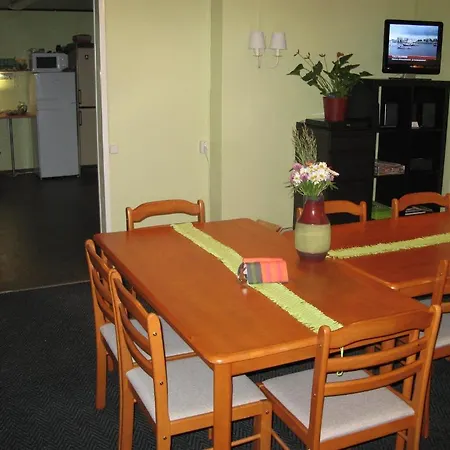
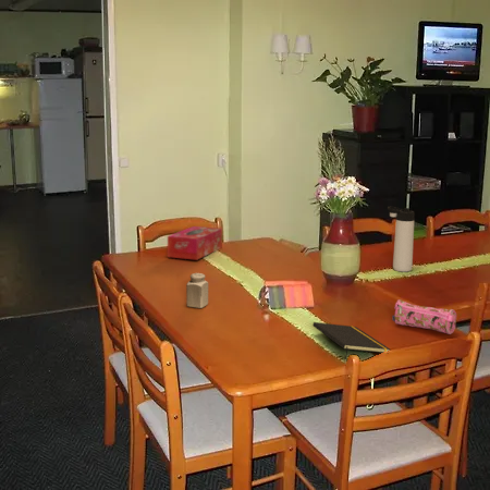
+ thermos bottle [387,206,416,273]
+ notepad [313,321,391,360]
+ salt shaker [185,272,209,309]
+ pencil case [391,298,457,335]
+ tissue box [167,225,222,261]
